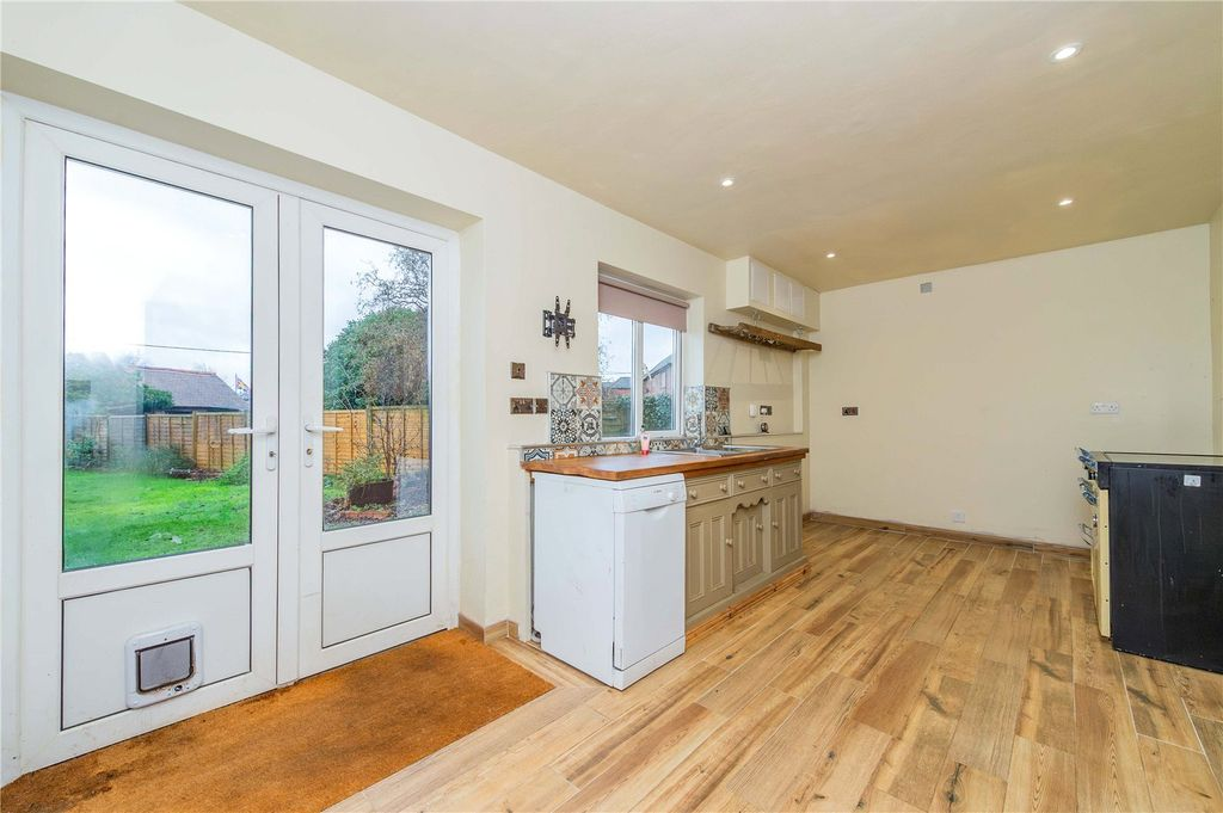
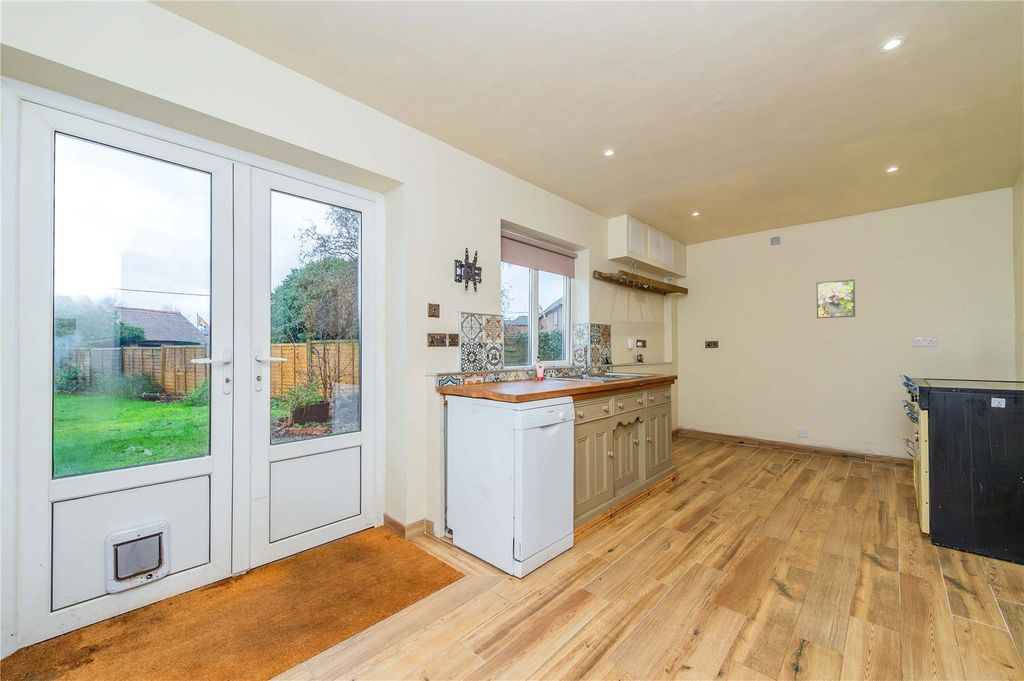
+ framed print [815,278,856,319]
